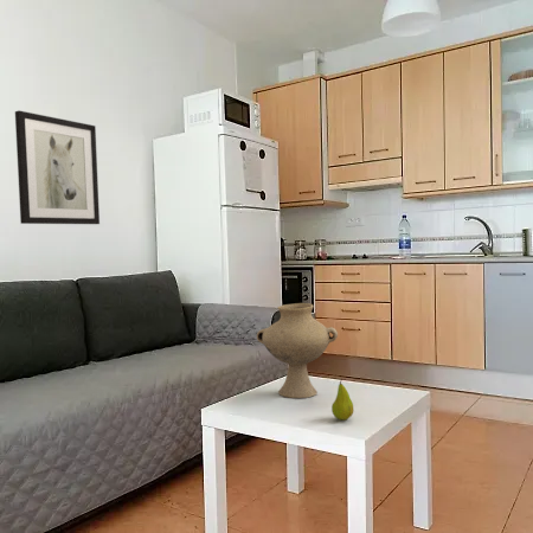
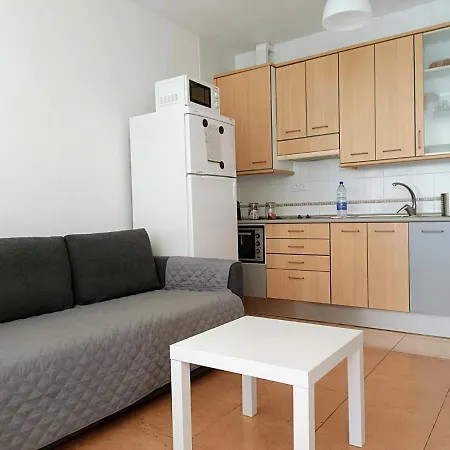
- fruit [330,378,355,422]
- wall art [14,109,101,225]
- vase [256,302,339,399]
